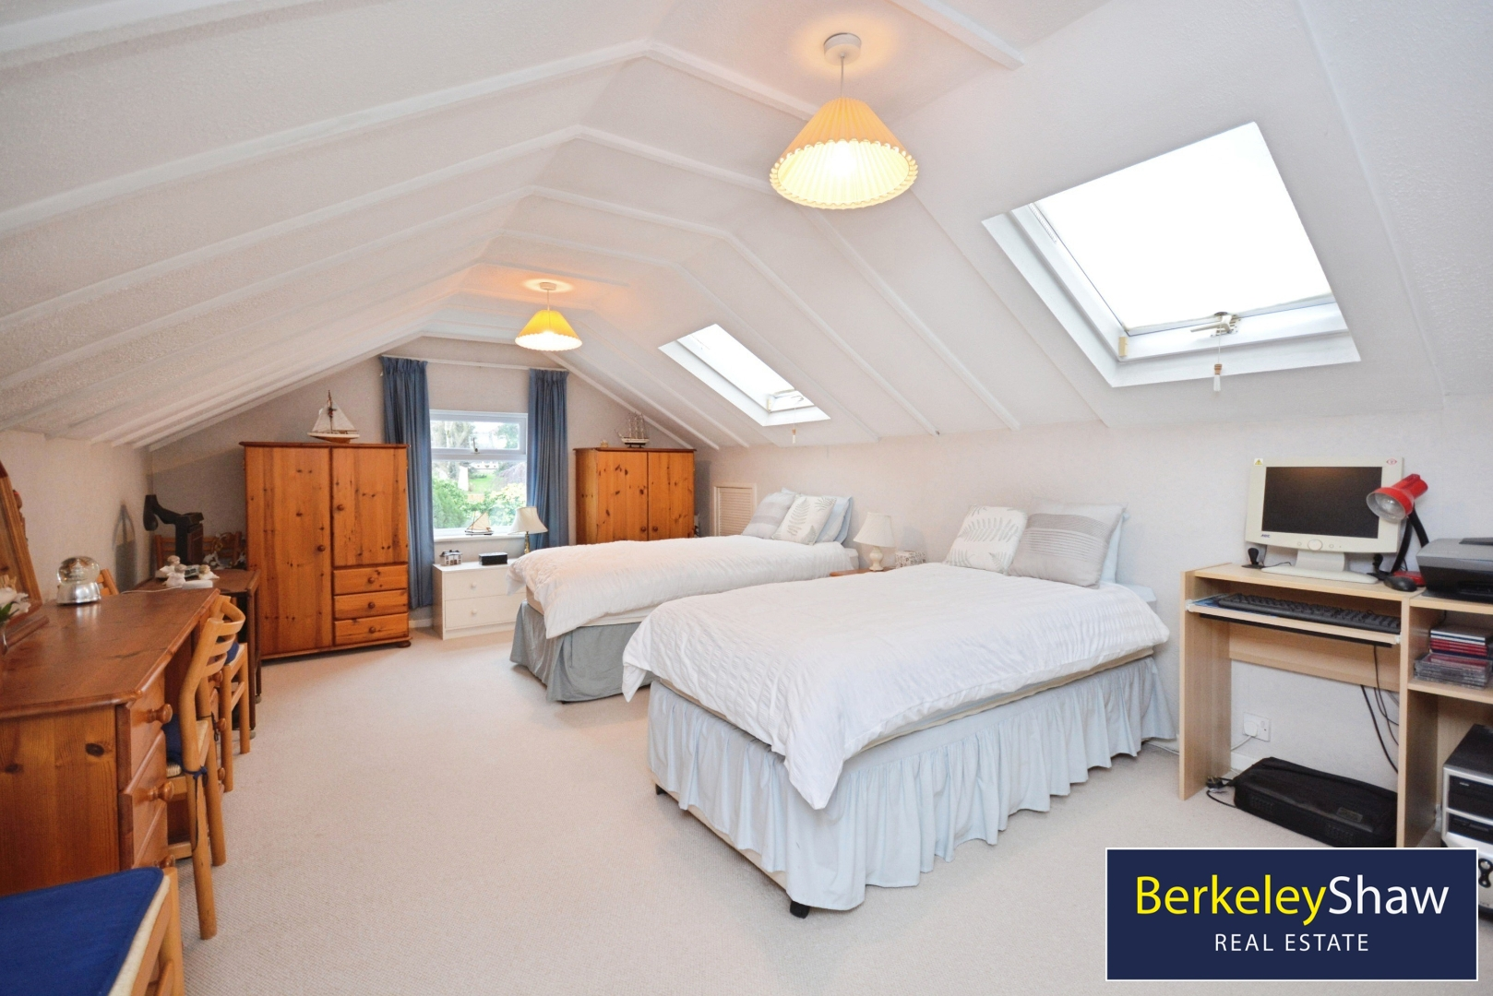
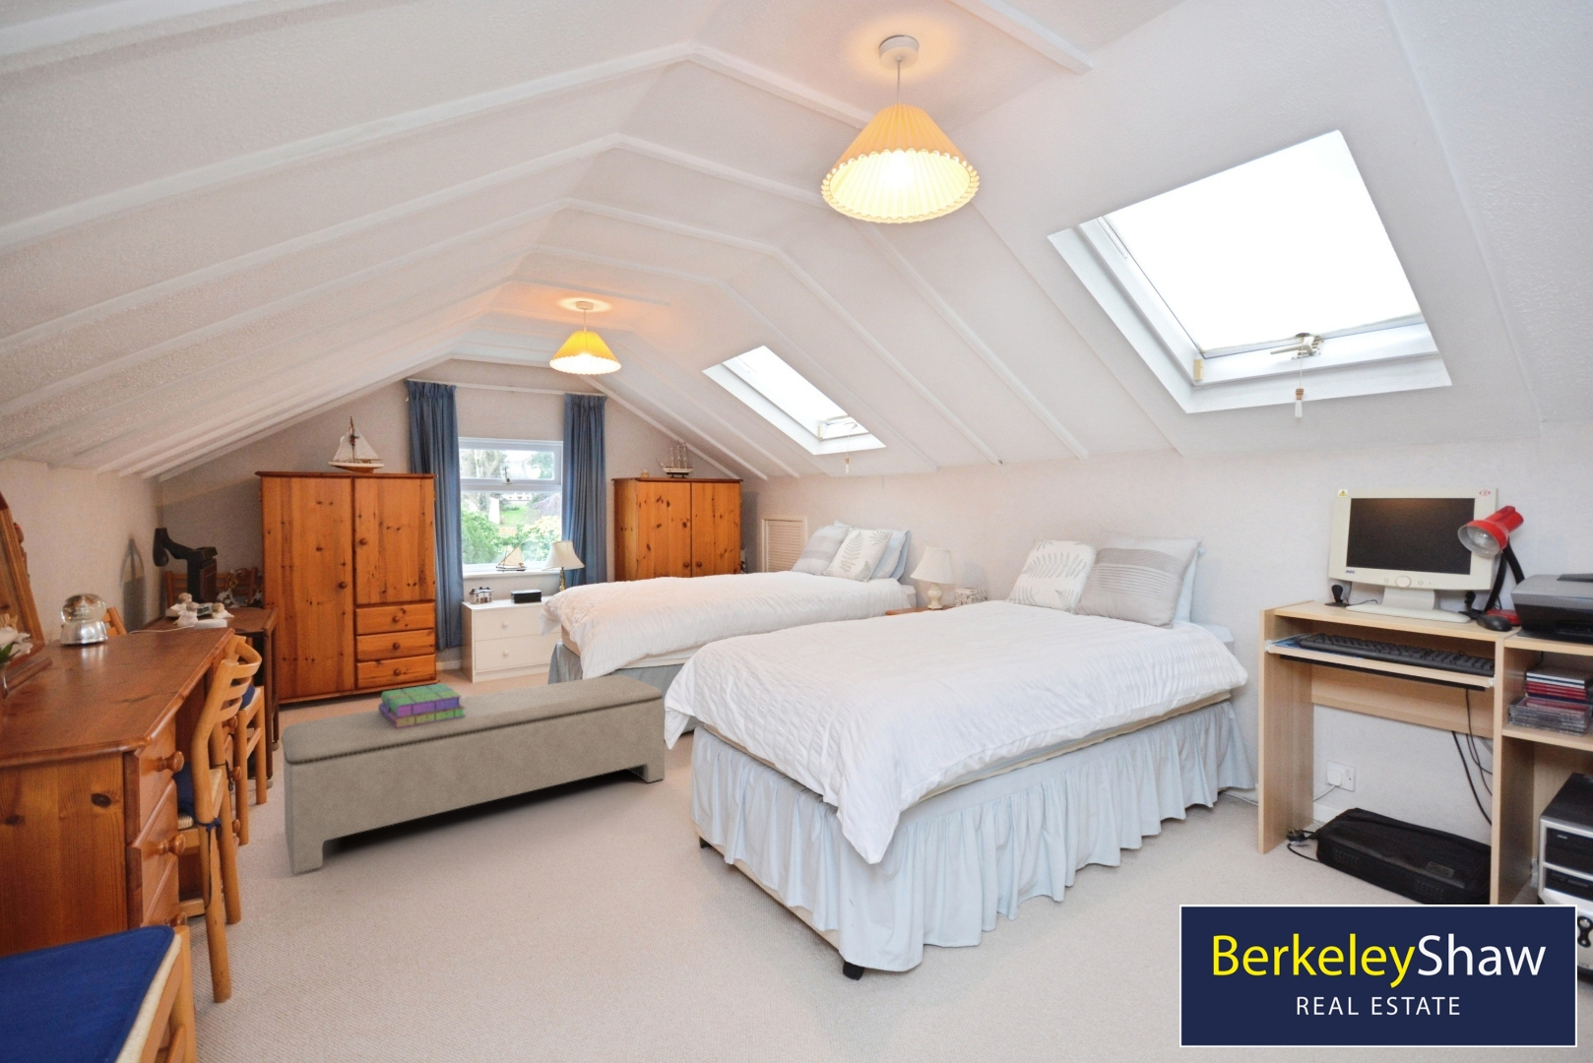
+ bench [281,673,665,876]
+ stack of books [377,682,466,728]
